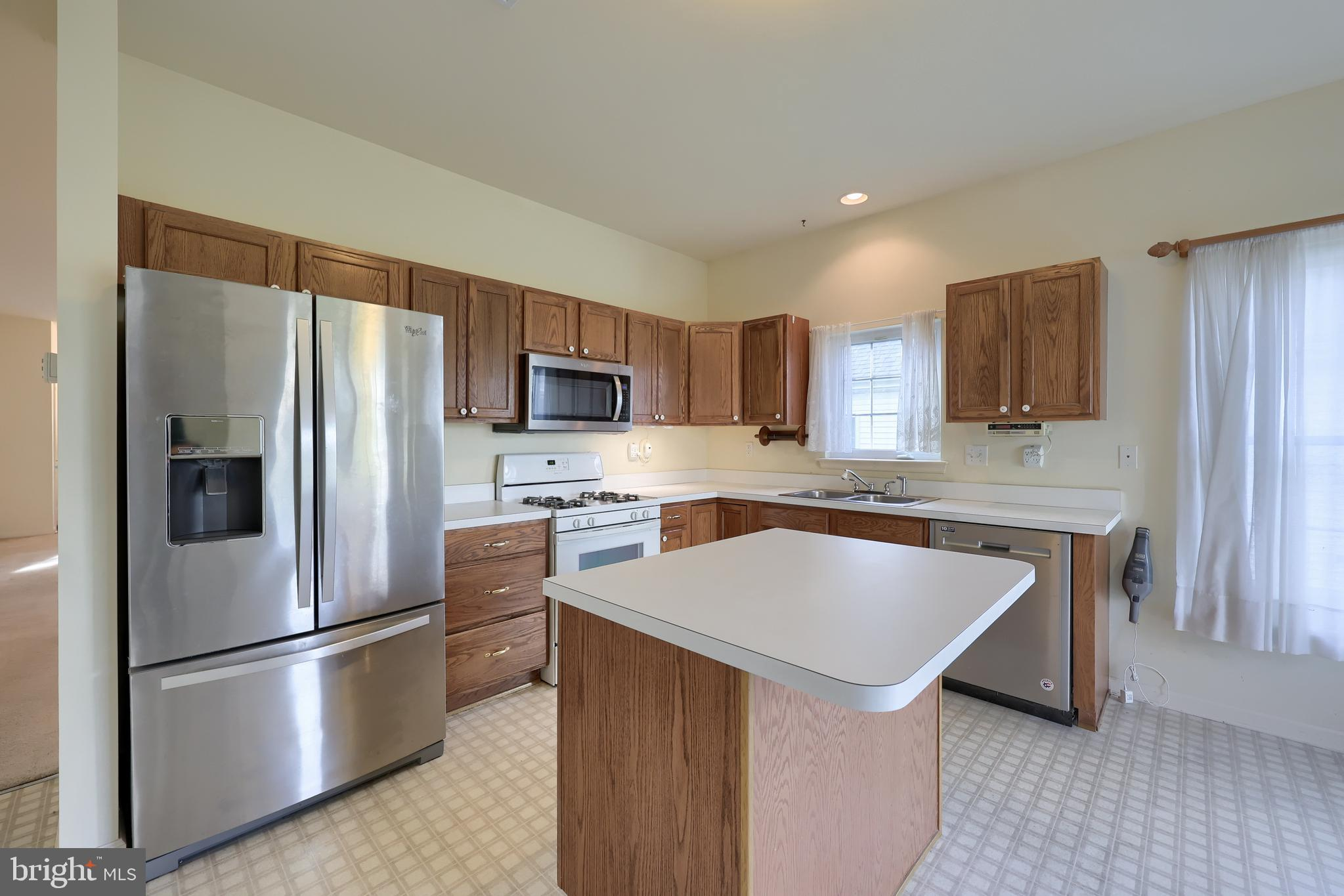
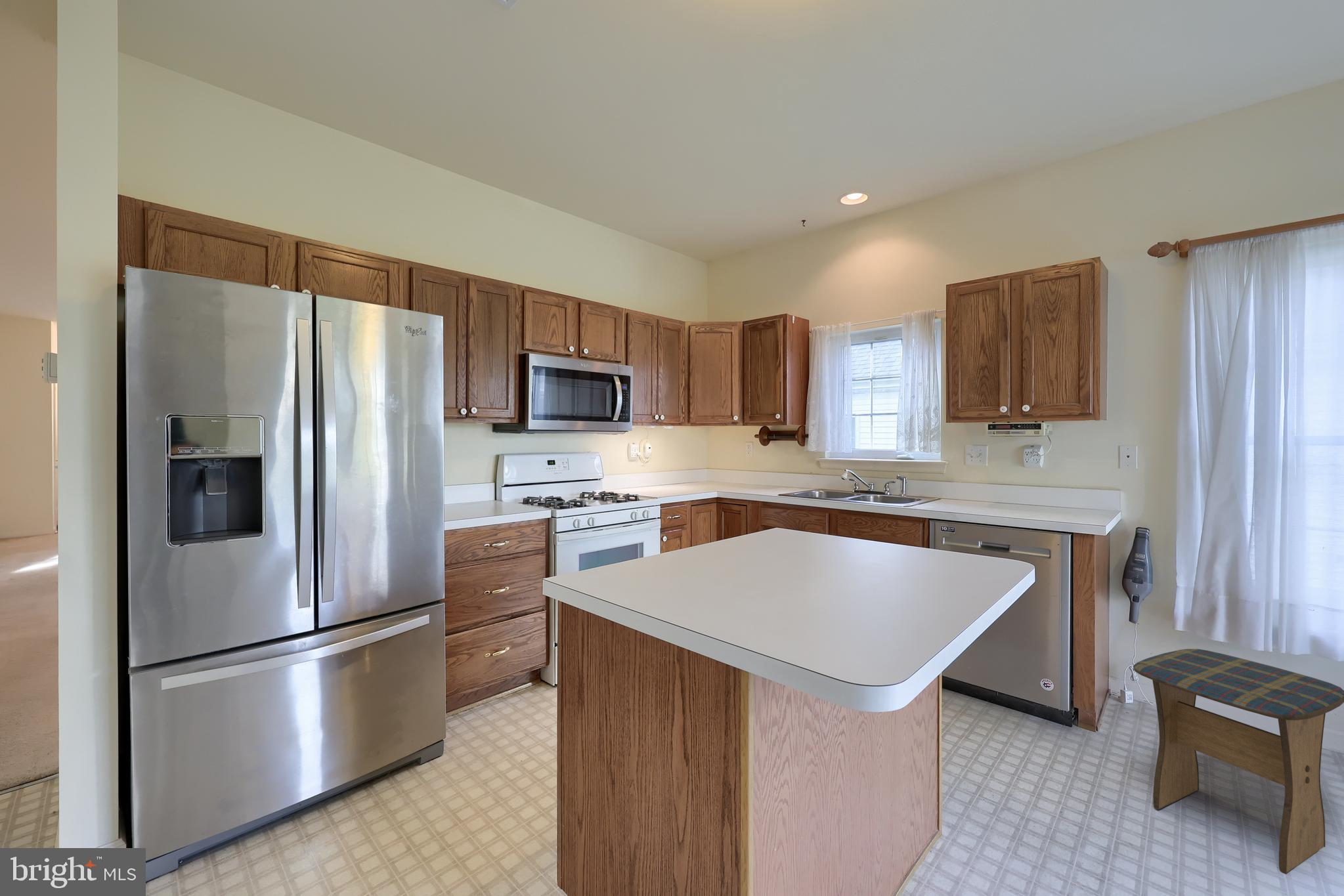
+ stool [1133,648,1344,875]
